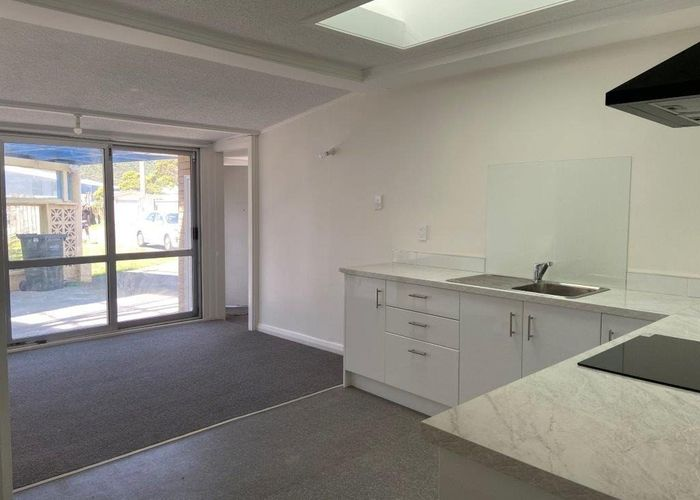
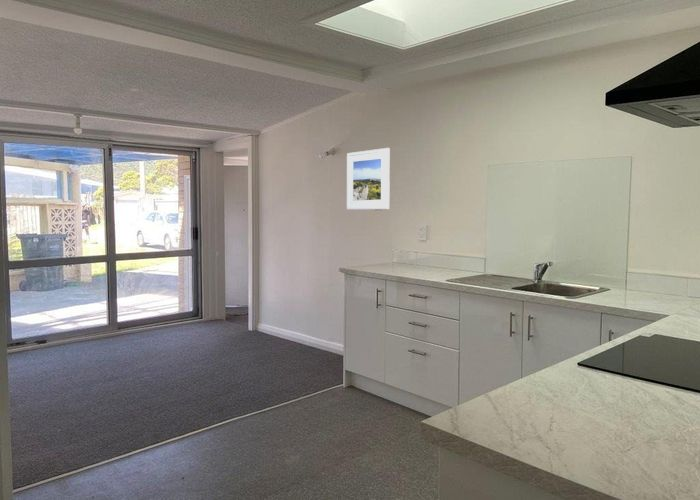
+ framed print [346,147,391,211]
